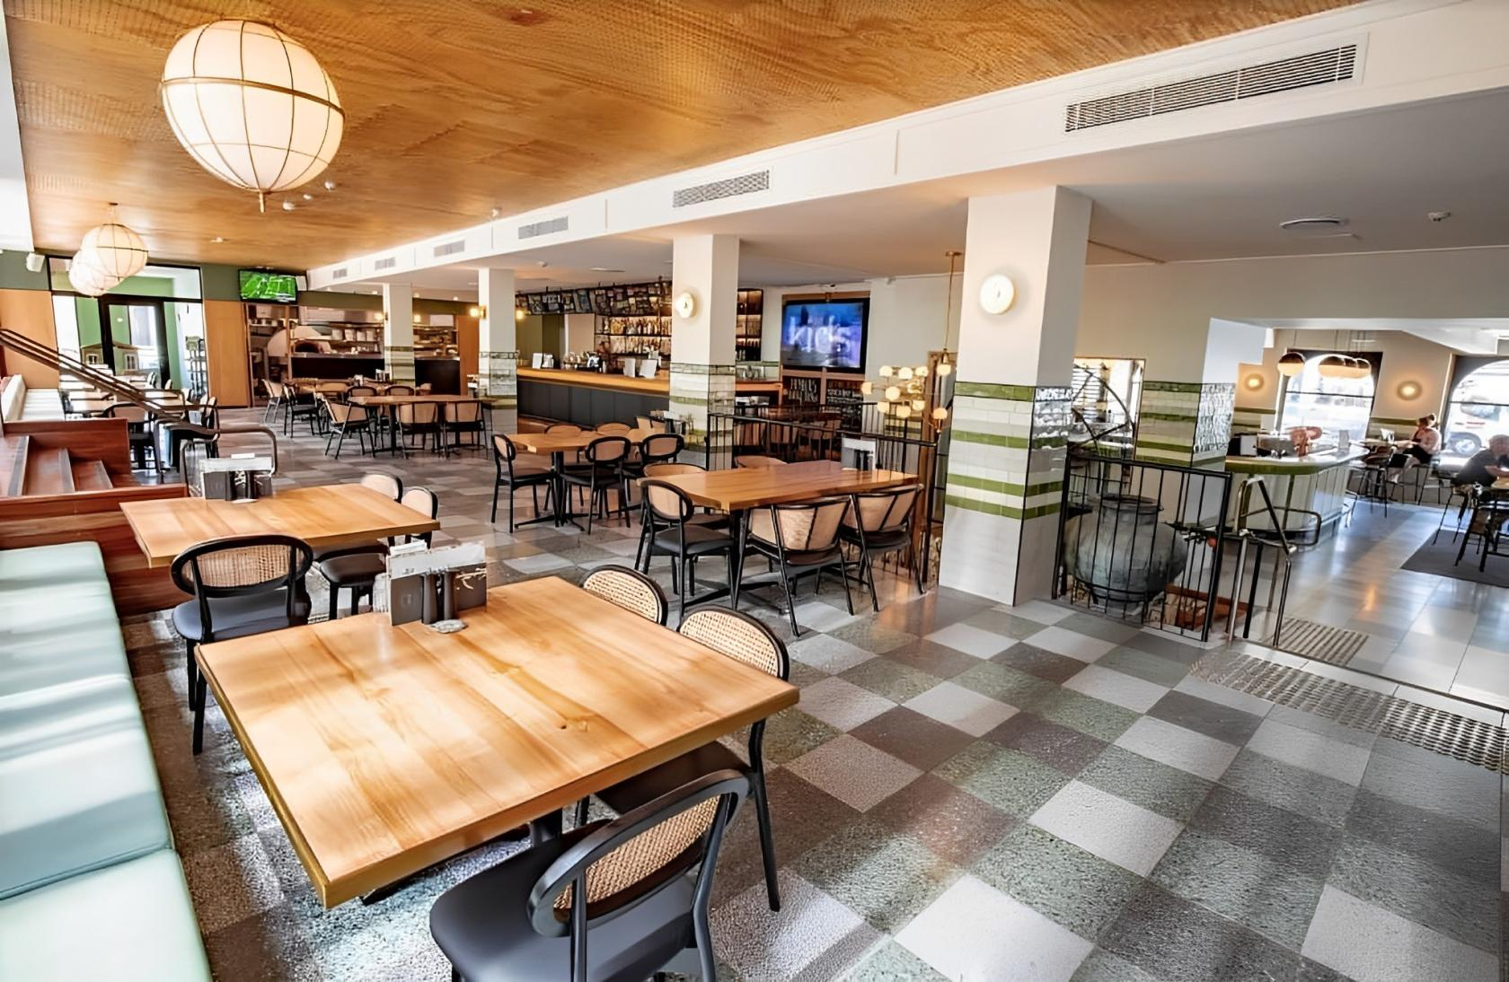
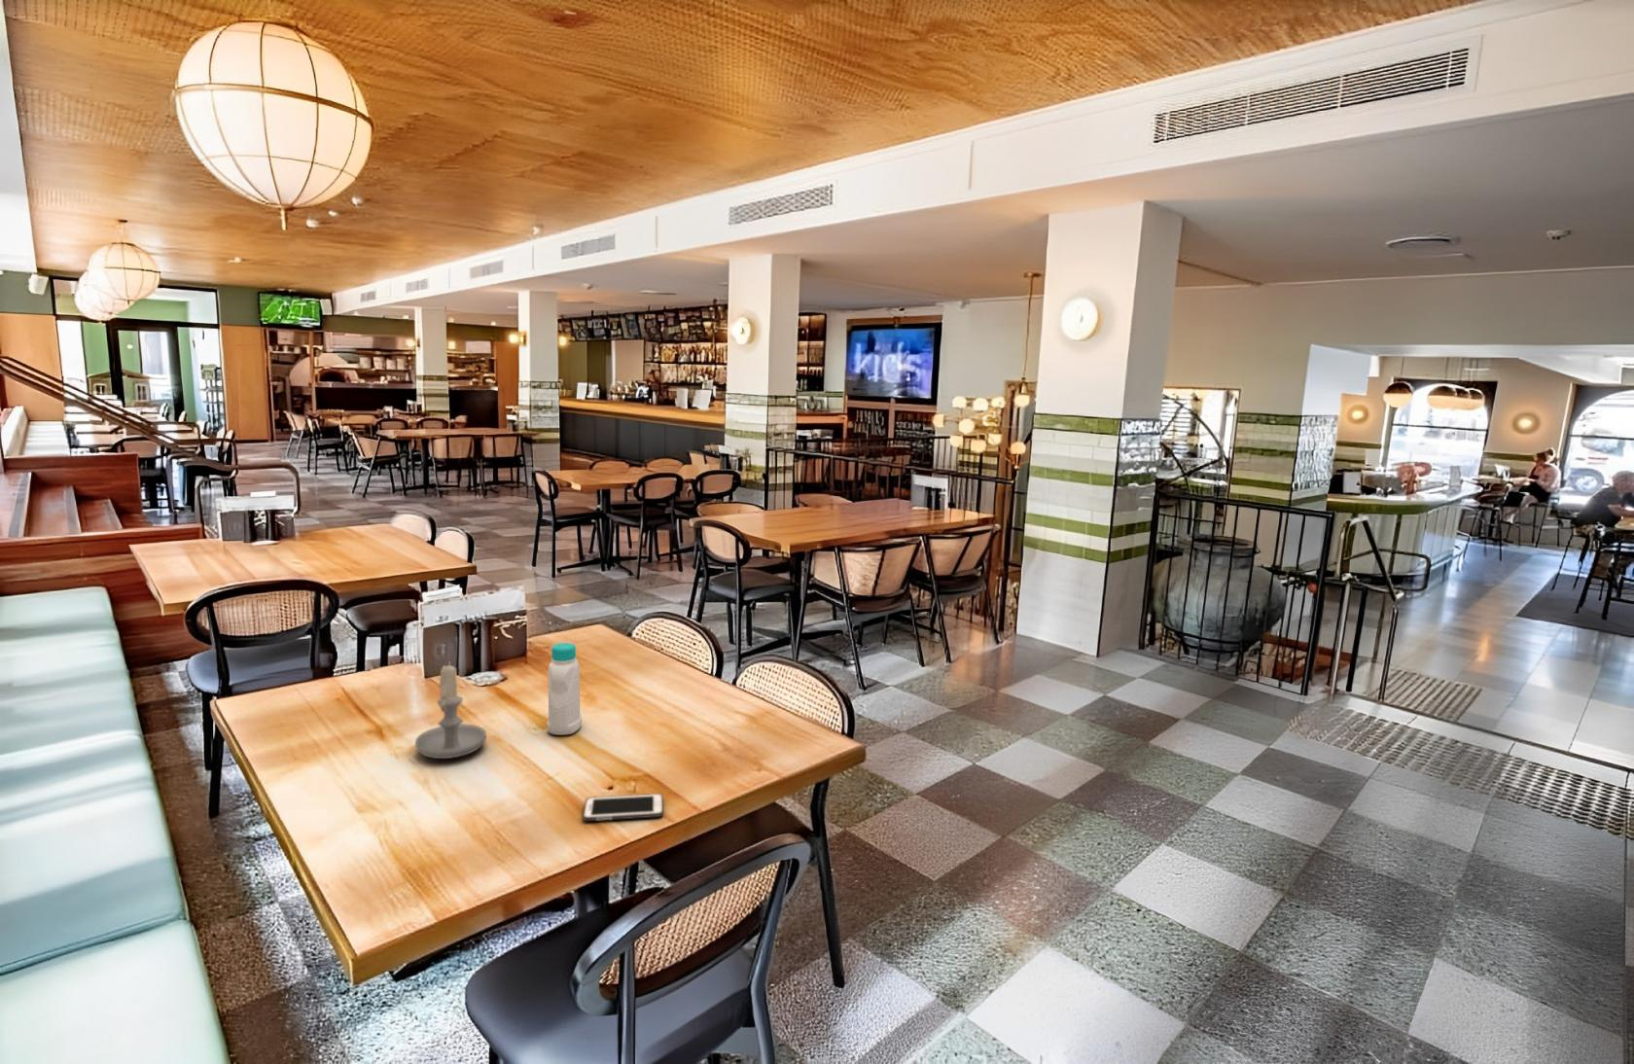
+ bottle [547,642,582,736]
+ cell phone [581,792,665,822]
+ candle [414,661,487,760]
